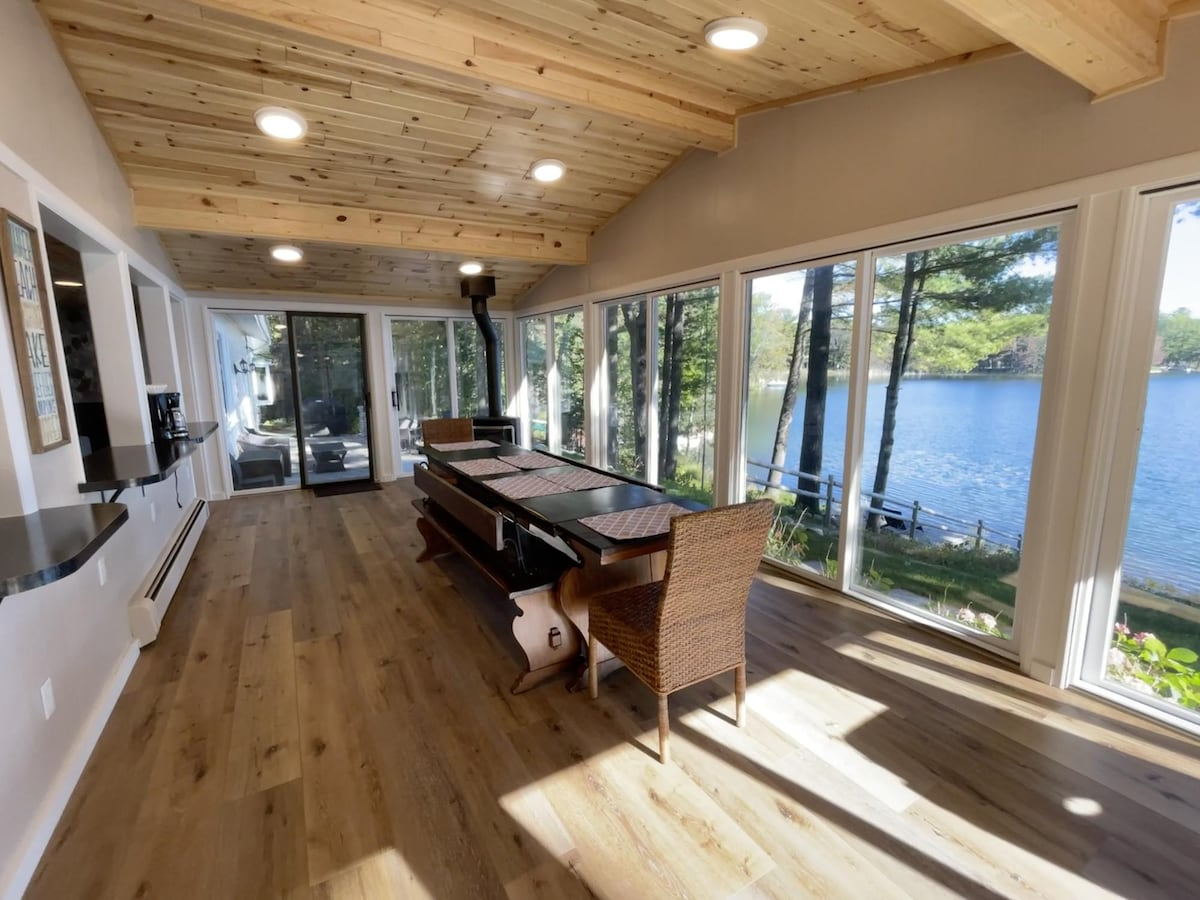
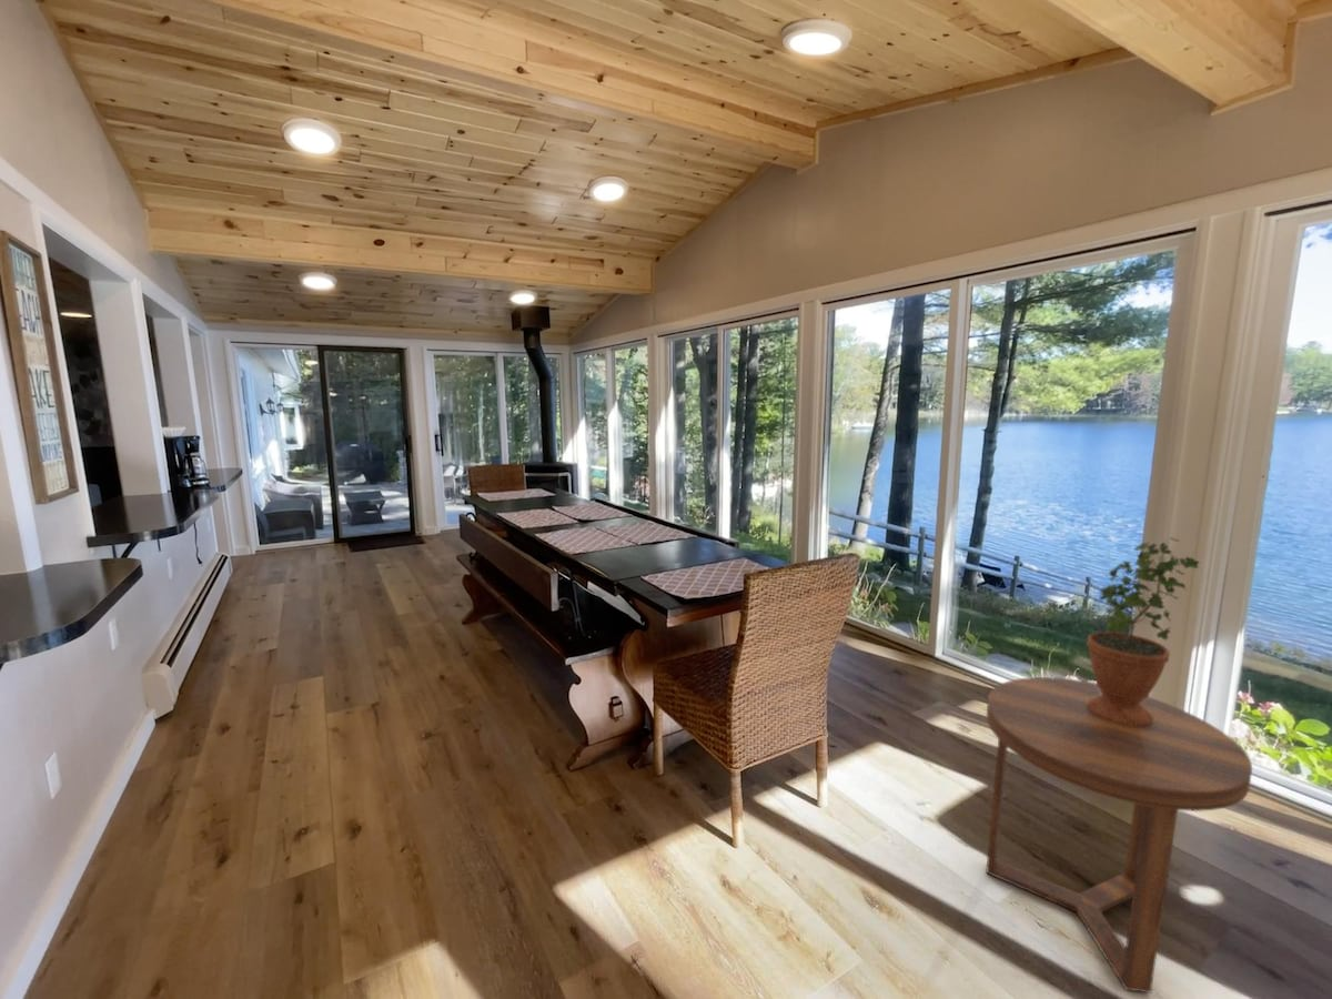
+ side table [985,676,1253,993]
+ potted plant [1086,536,1201,727]
